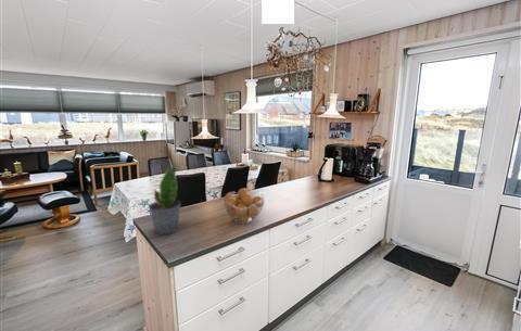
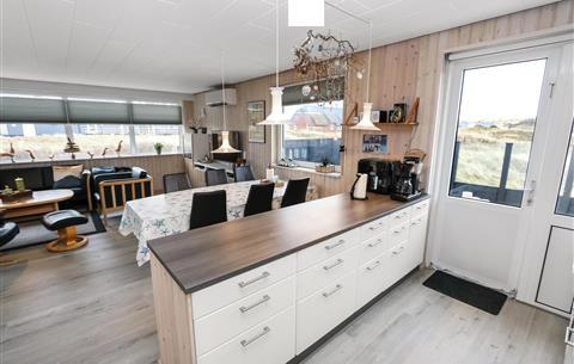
- fruit basket [221,188,266,225]
- potted plant [148,165,182,235]
